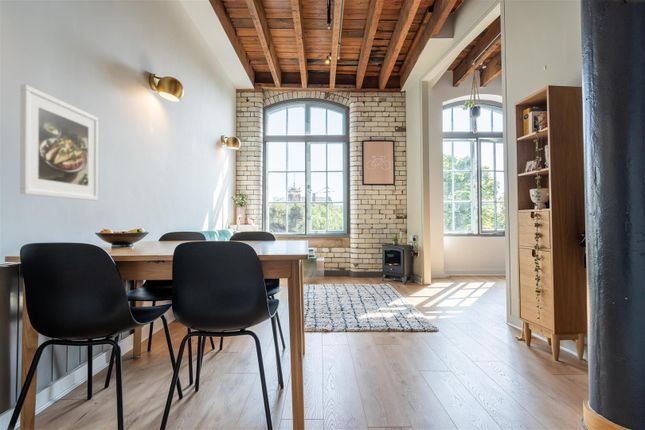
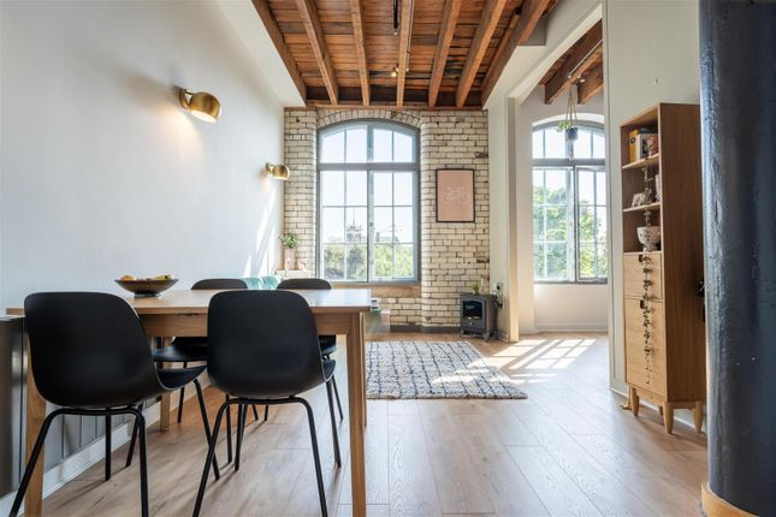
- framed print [19,84,99,201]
